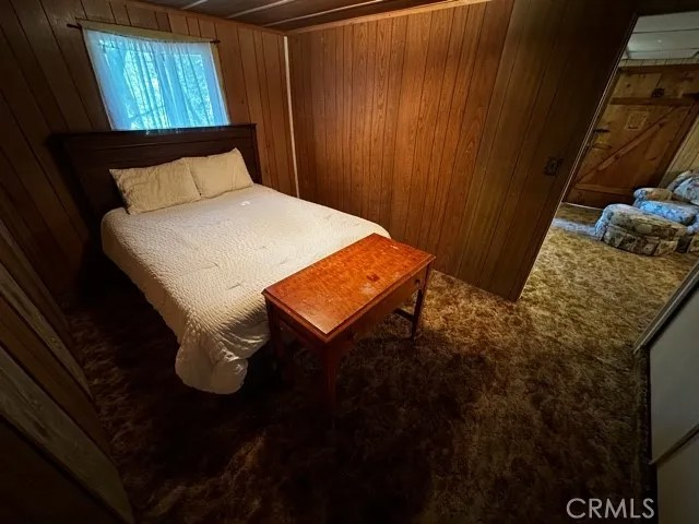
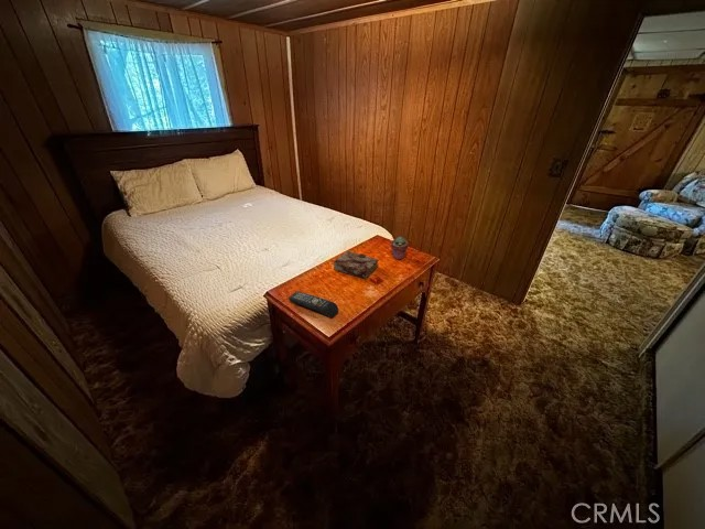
+ potted succulent [390,236,410,261]
+ book [333,250,380,280]
+ remote control [288,290,339,320]
